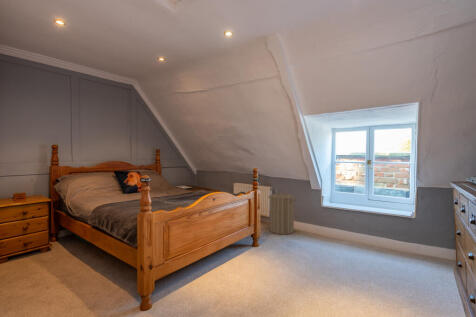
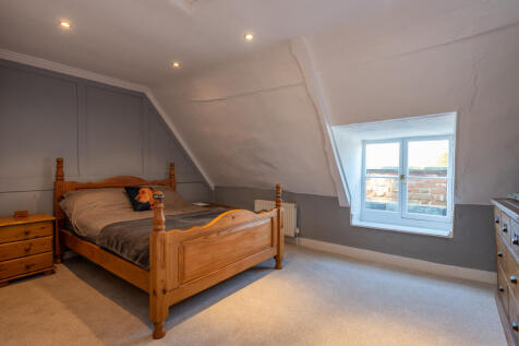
- laundry hamper [268,189,298,236]
